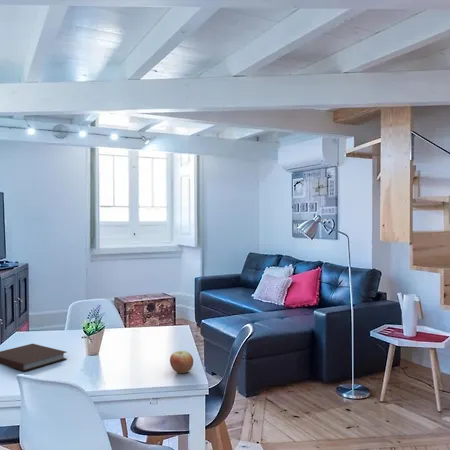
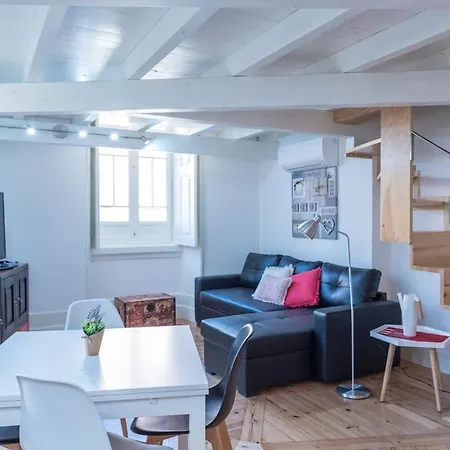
- apple [169,350,194,374]
- notebook [0,343,68,372]
